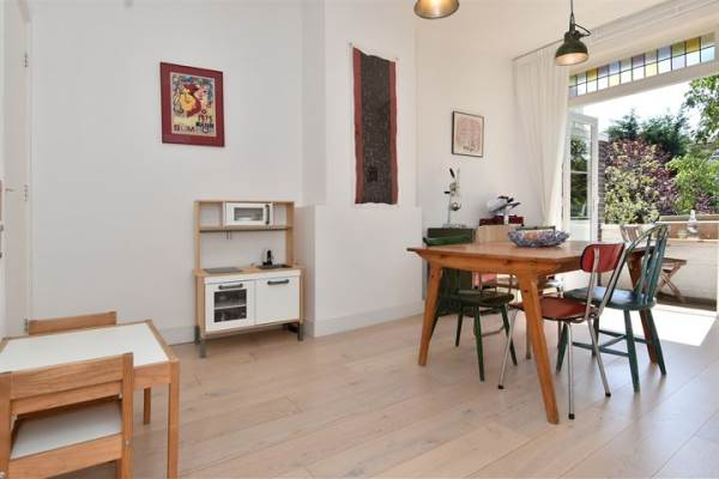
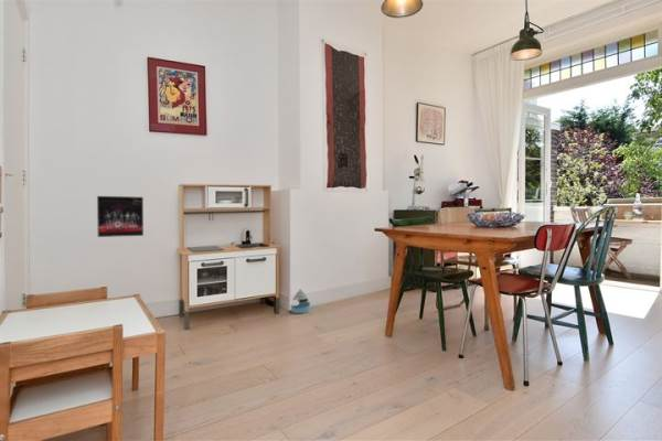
+ album cover [96,195,145,238]
+ stacking toy [289,288,311,314]
